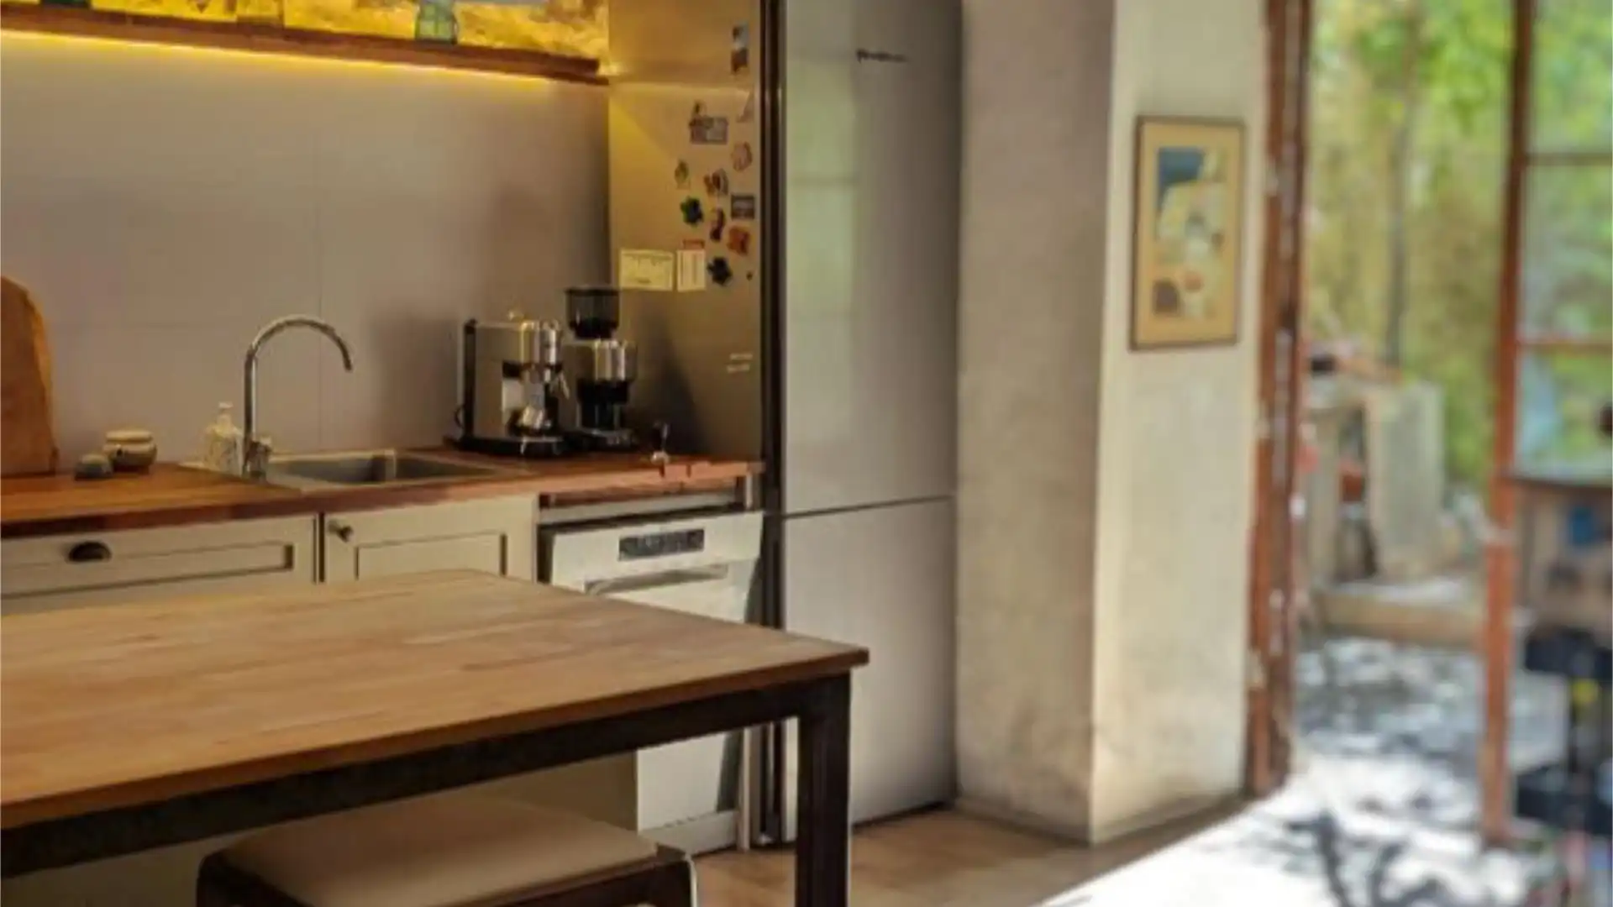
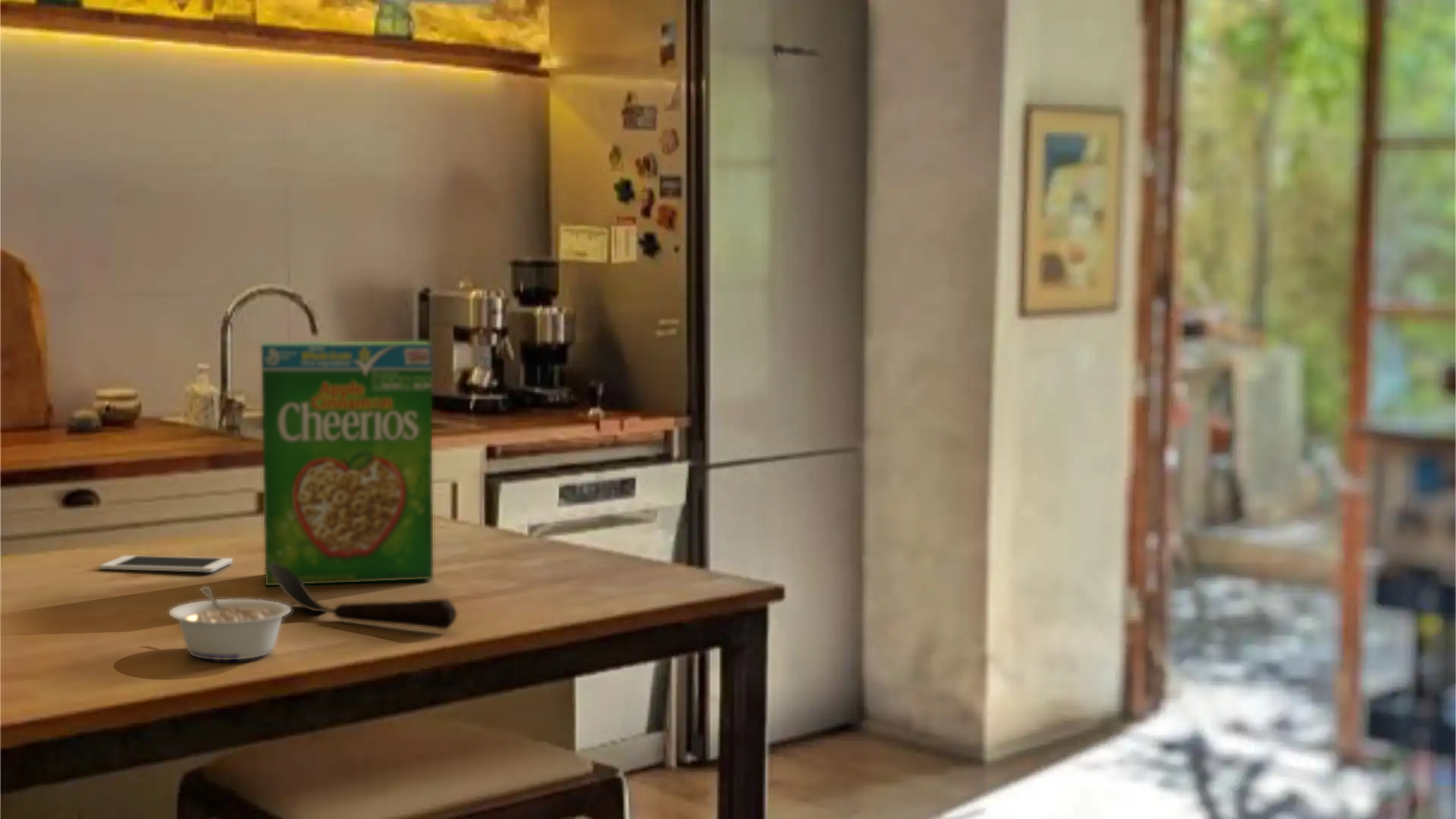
+ cereal box [260,340,434,586]
+ legume [168,585,292,661]
+ spoon [268,563,458,631]
+ cell phone [99,555,234,573]
